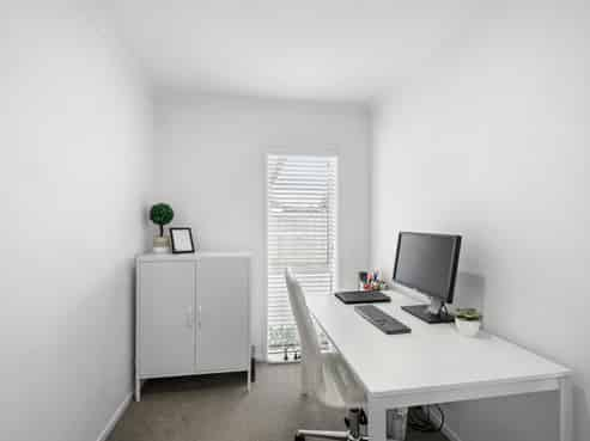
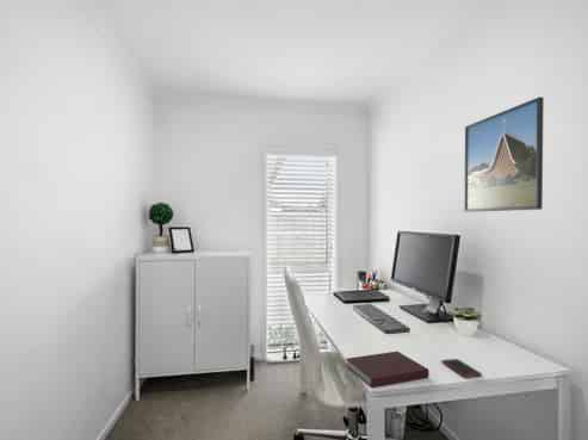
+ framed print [463,95,545,213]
+ cell phone [440,358,483,379]
+ notebook [345,351,431,389]
